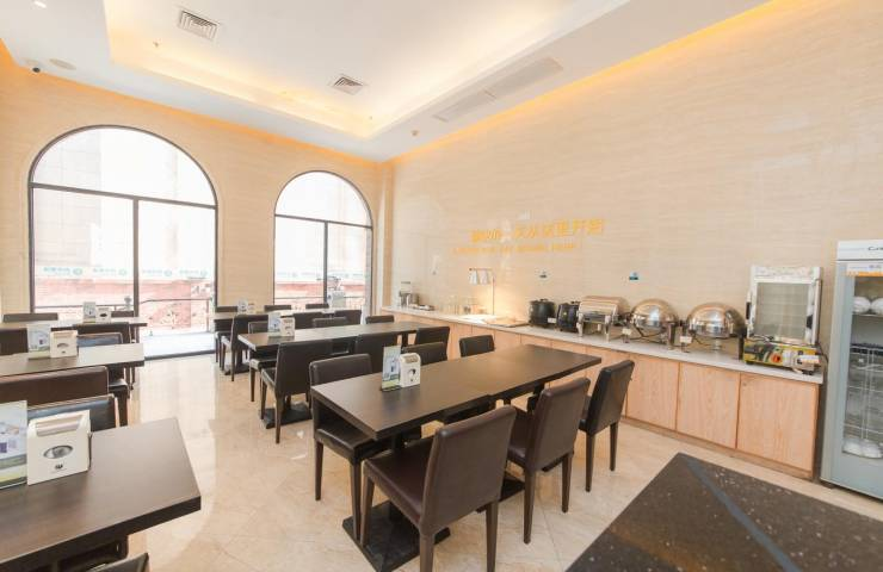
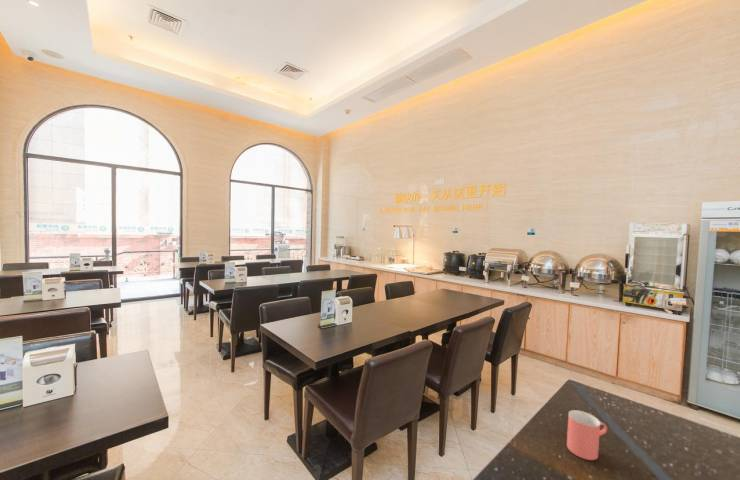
+ cup [566,409,608,461]
